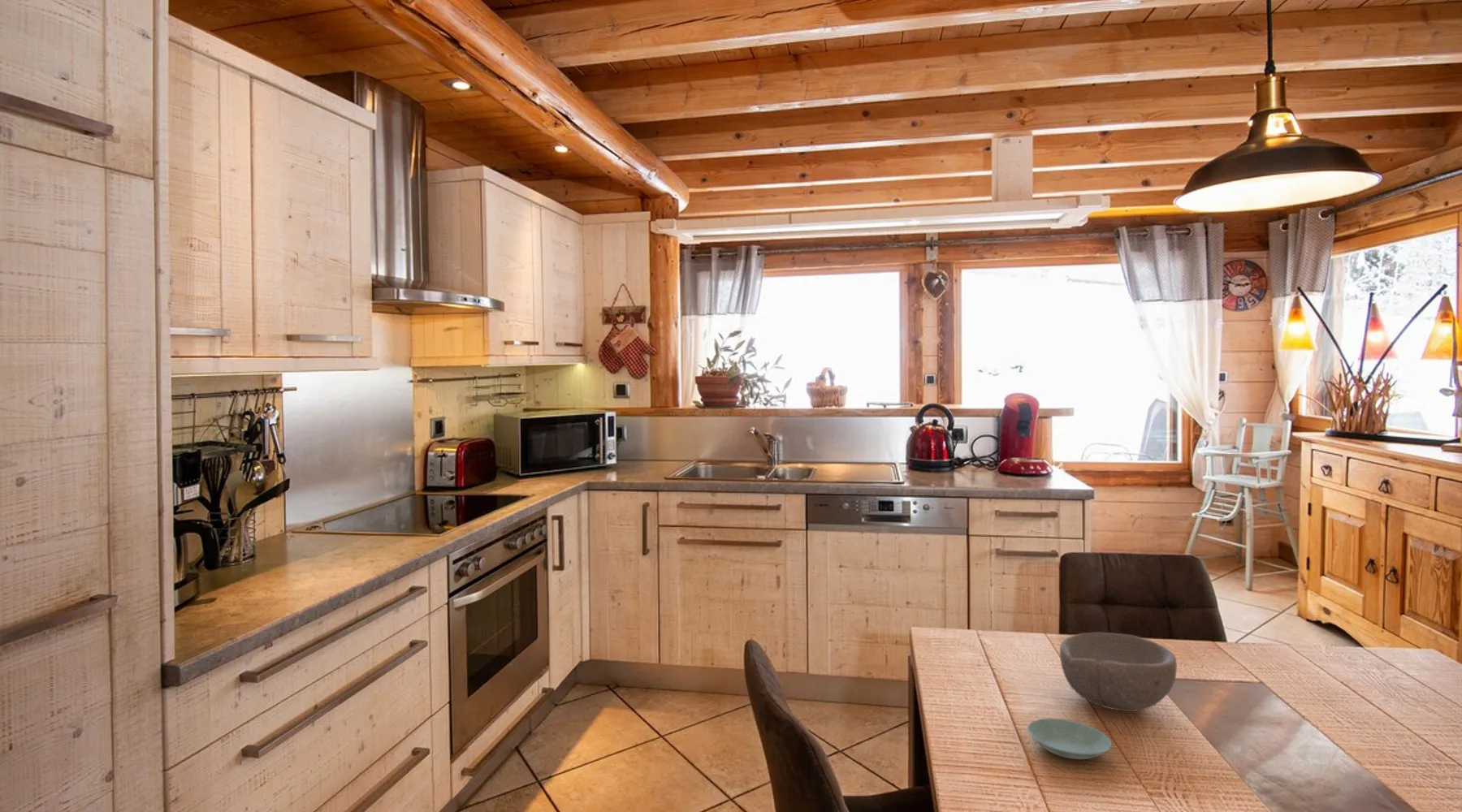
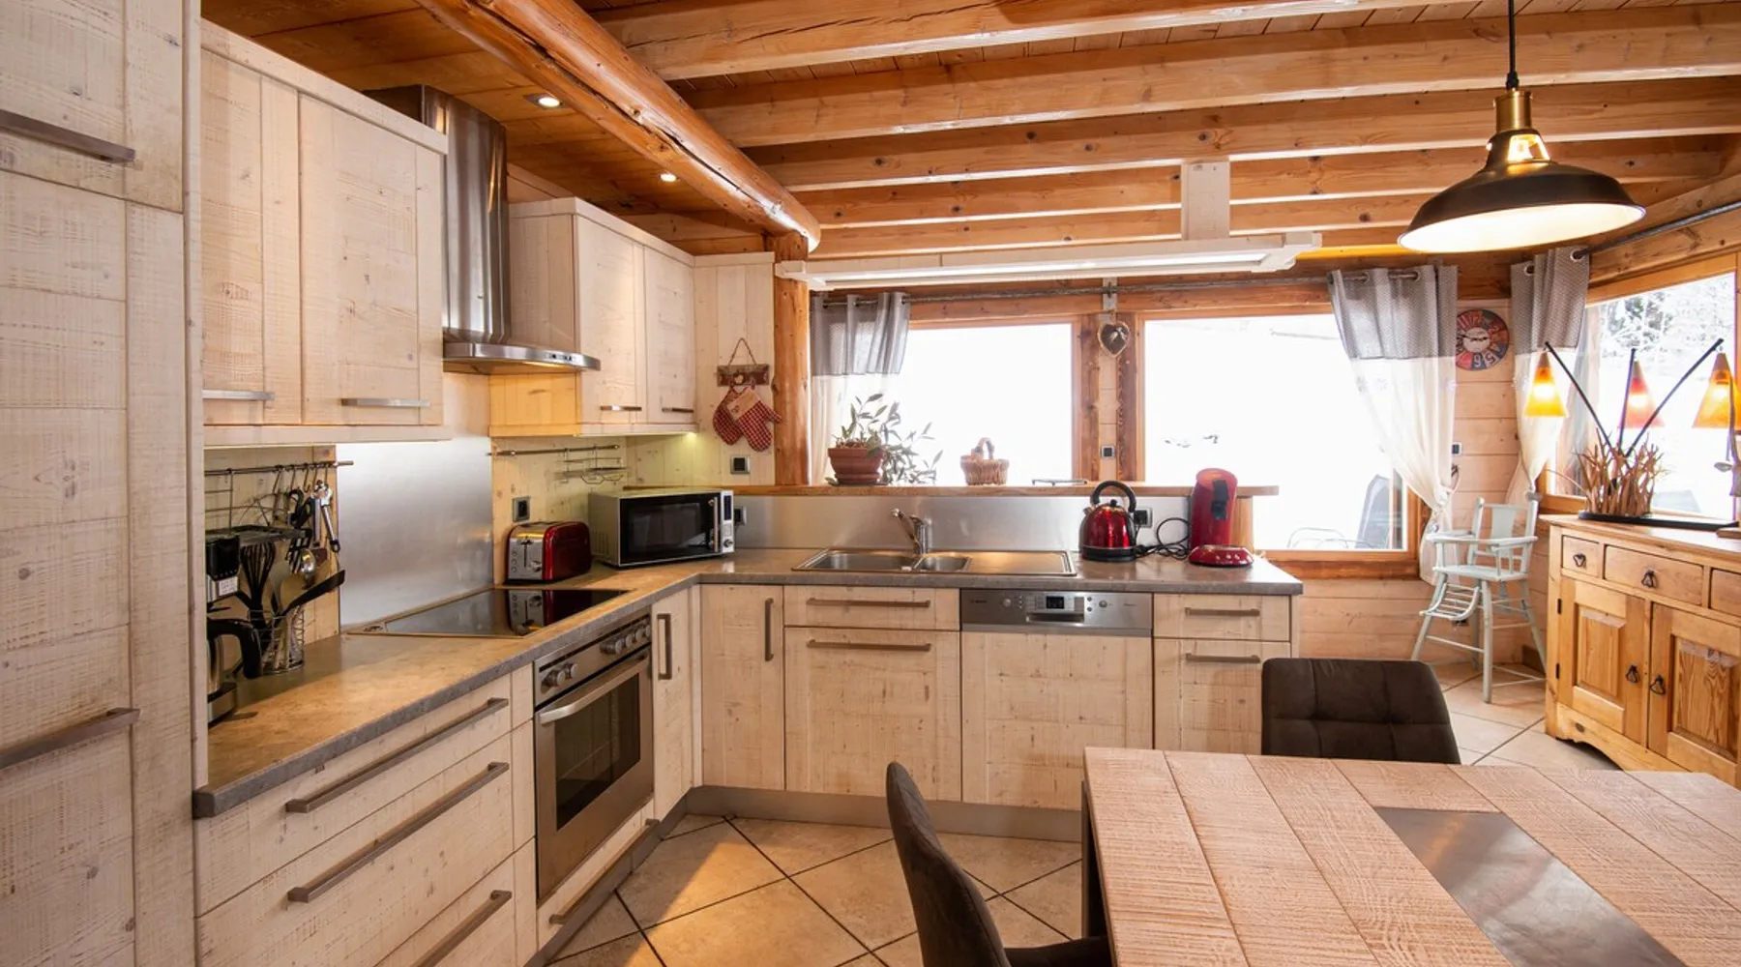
- saucer [1027,718,1113,760]
- bowl [1059,632,1178,712]
